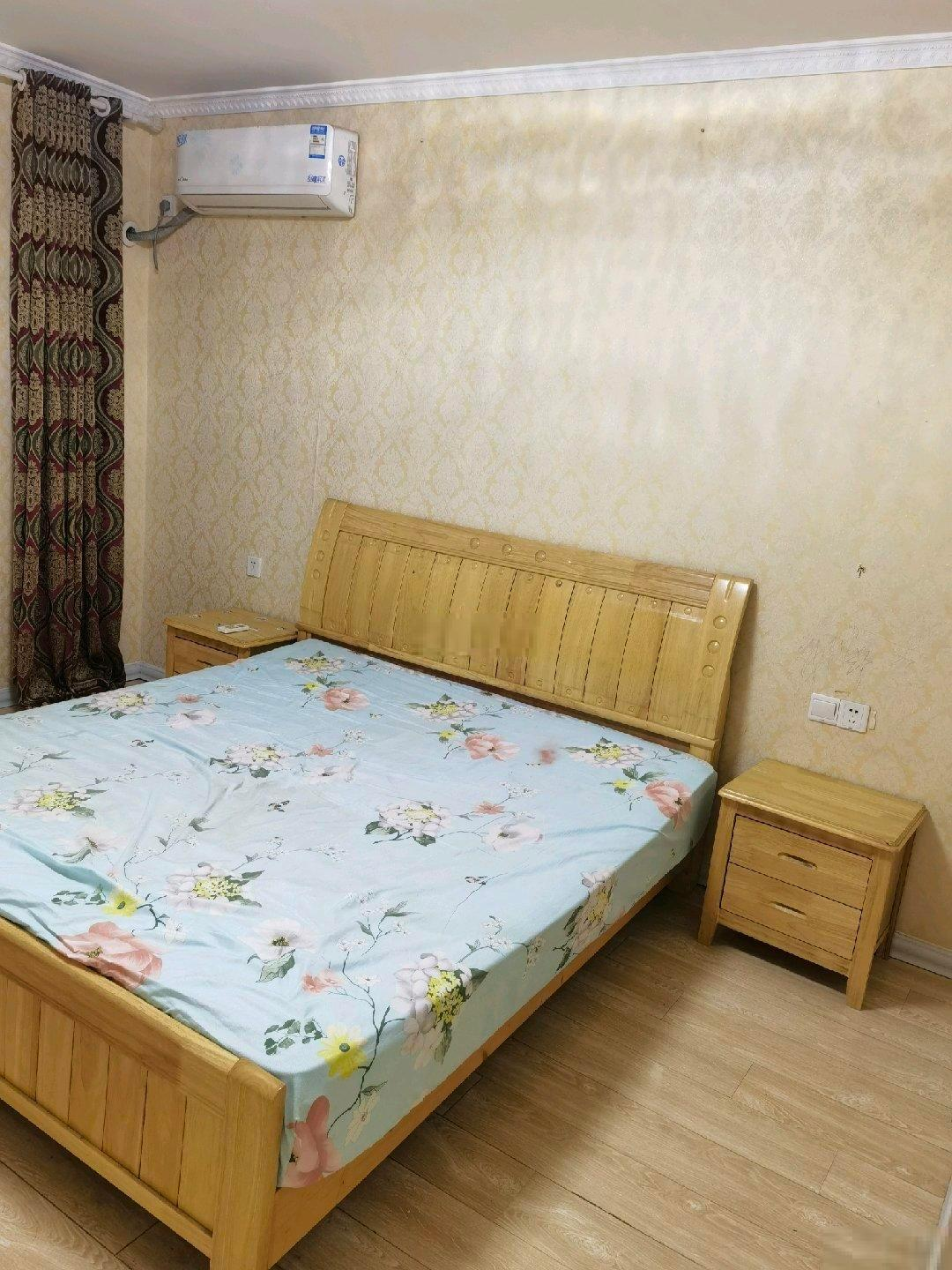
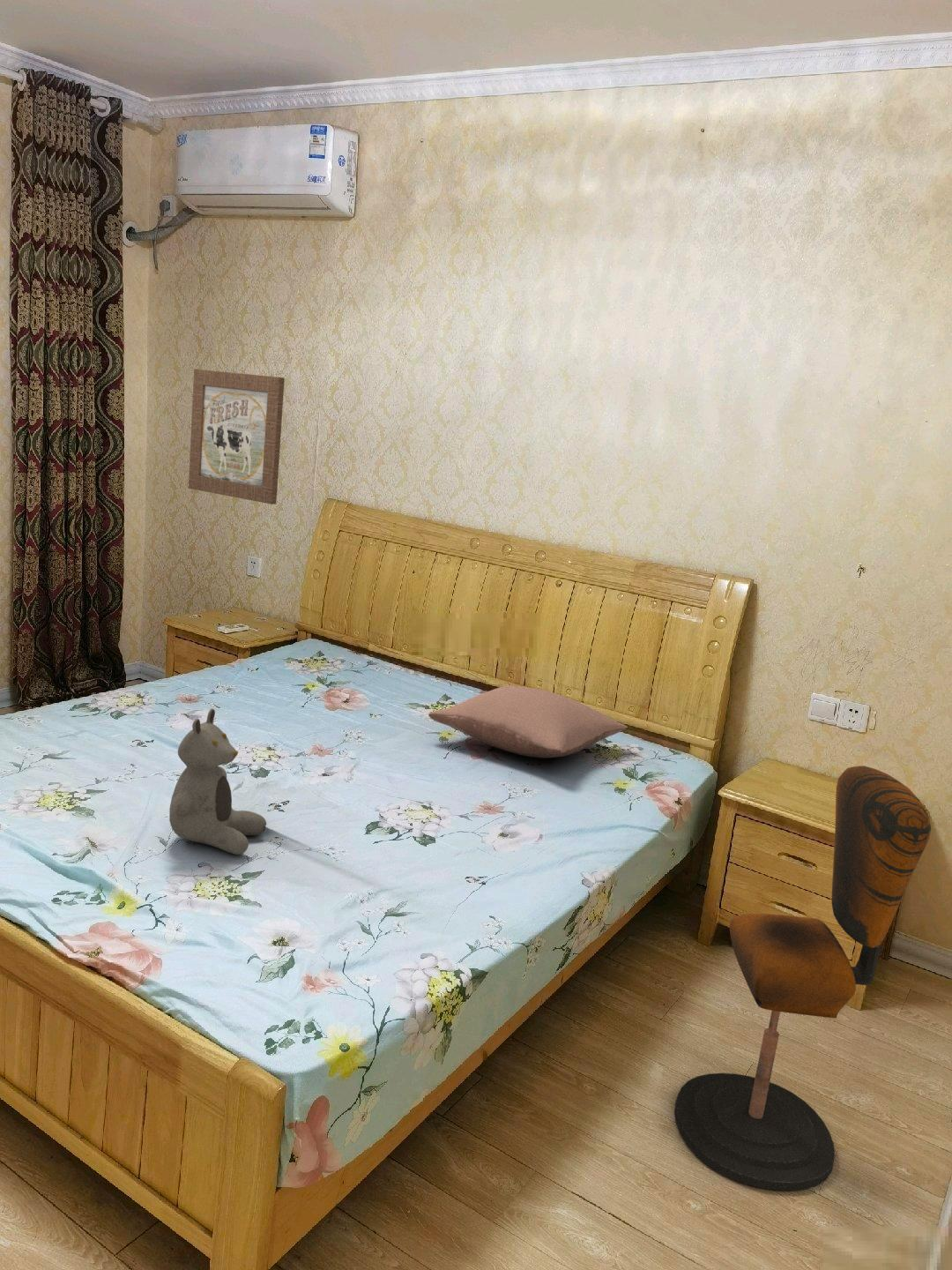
+ teddy bear [168,708,267,855]
+ stool [673,765,932,1192]
+ pillow [428,684,628,758]
+ wall art [188,368,286,505]
